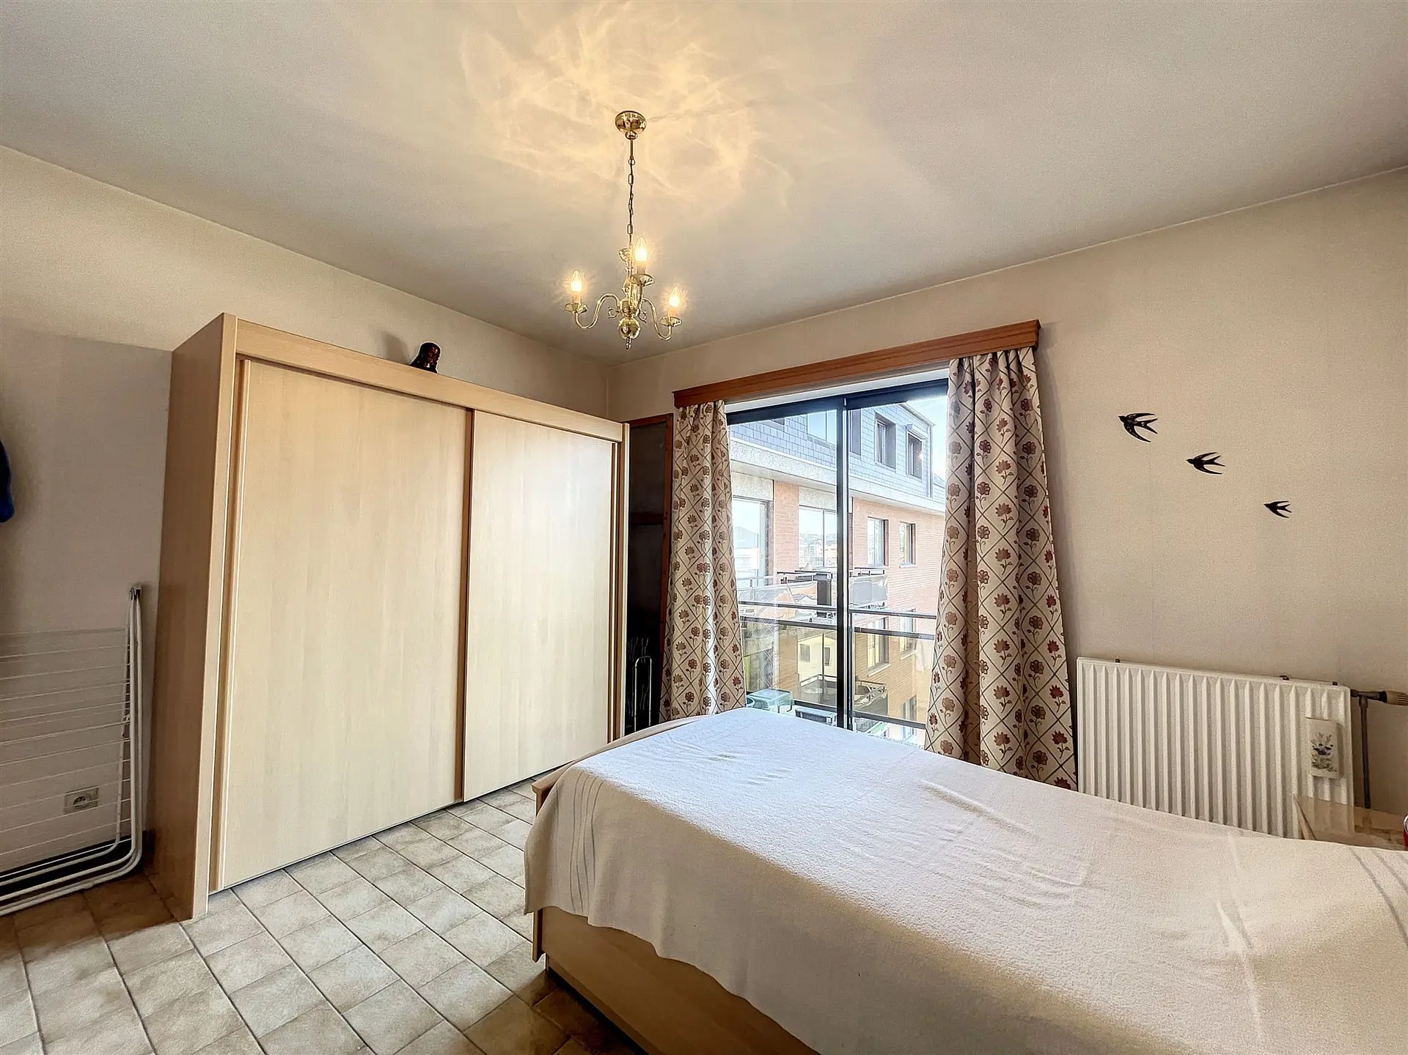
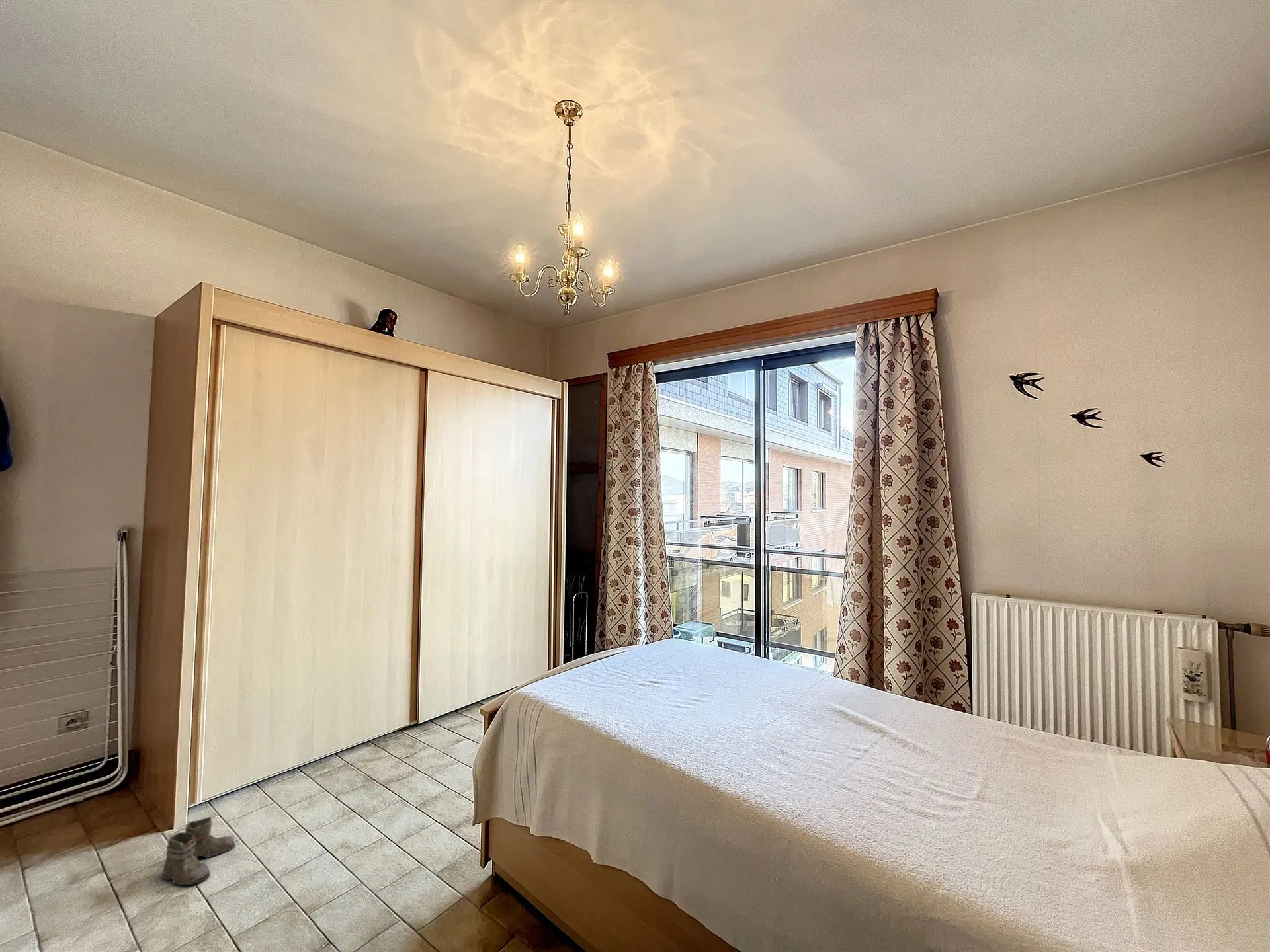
+ boots [157,816,236,893]
